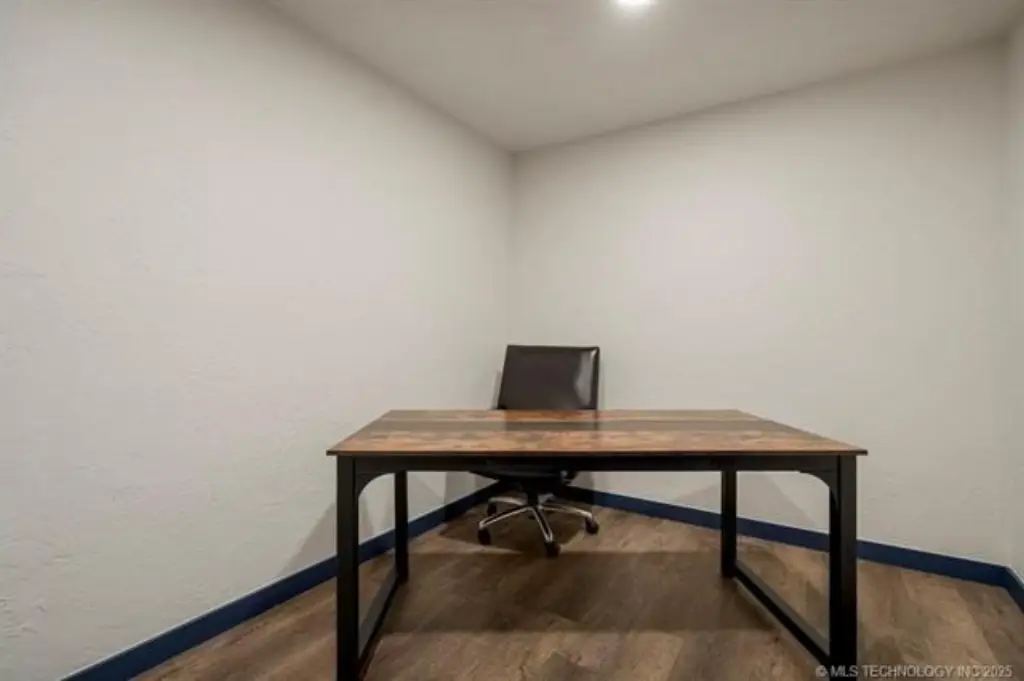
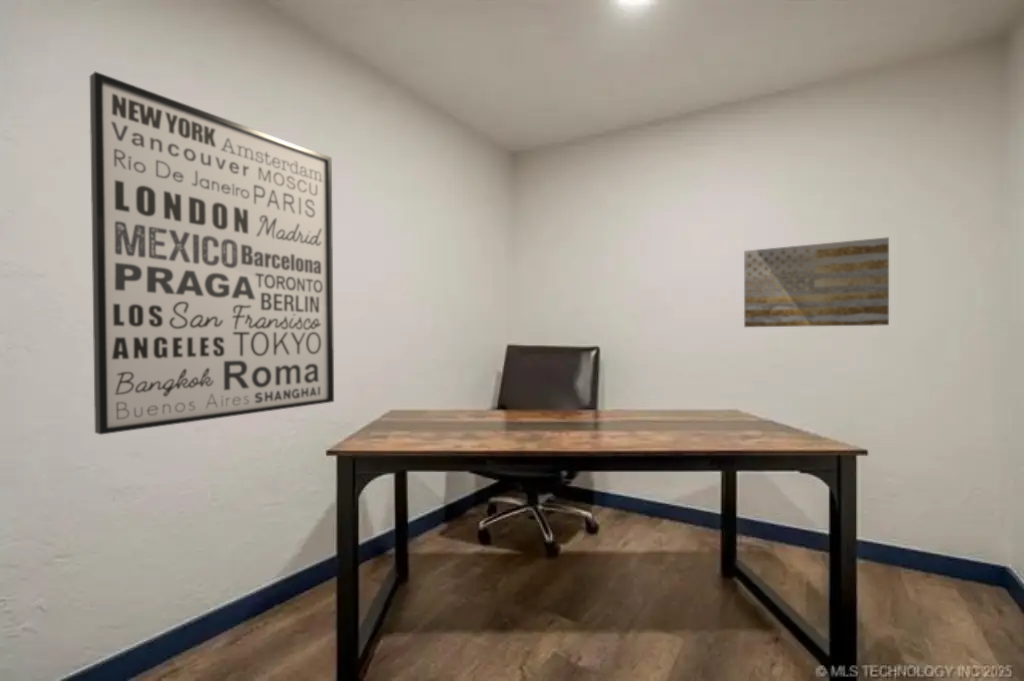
+ wall art [743,236,890,328]
+ wall art [89,71,335,436]
